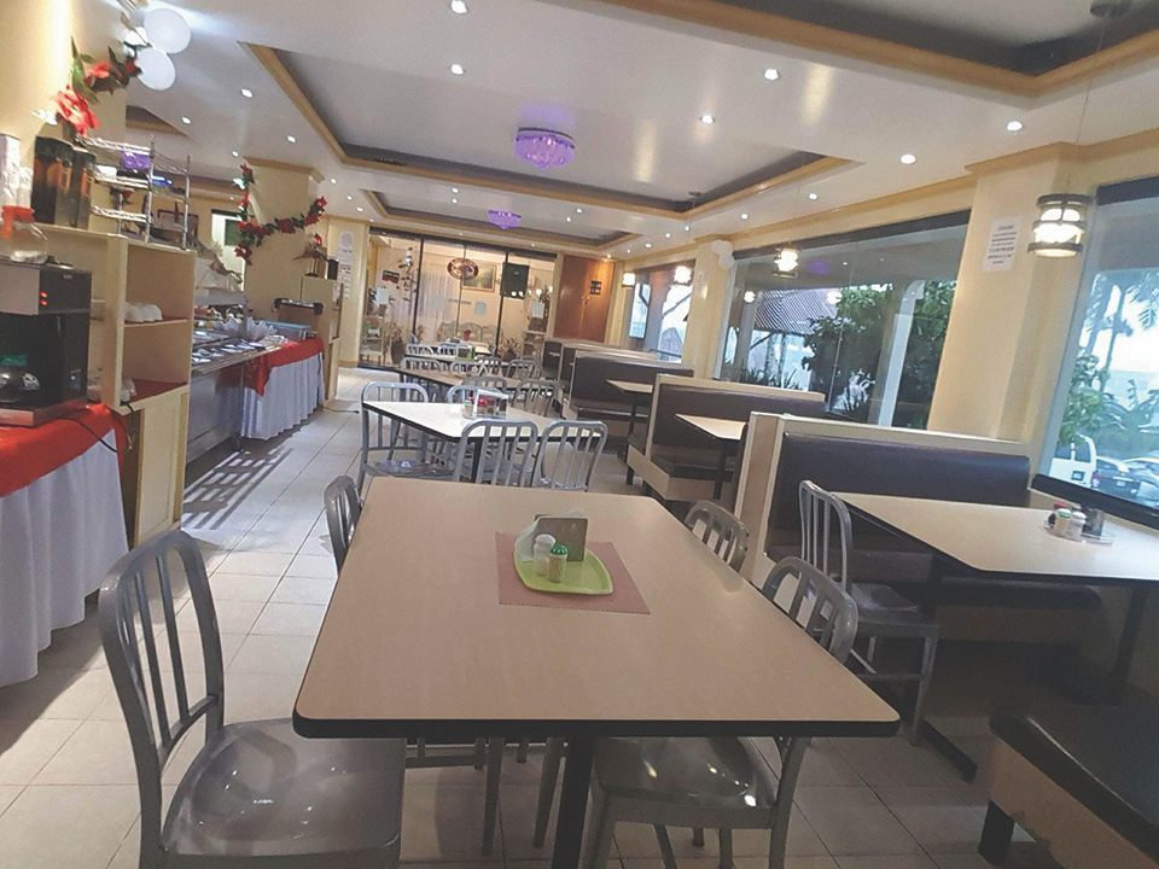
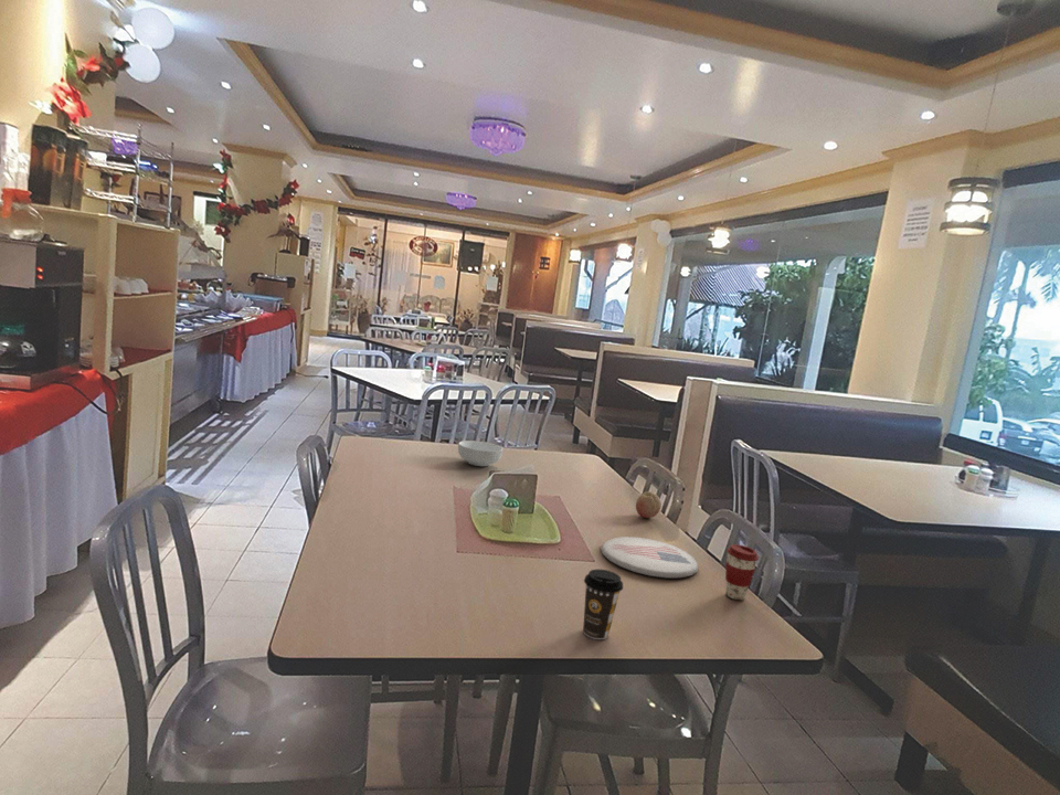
+ coffee cup [582,569,624,640]
+ fruit [635,490,662,519]
+ coffee cup [724,543,760,601]
+ cereal bowl [457,439,504,467]
+ plate [600,536,699,579]
